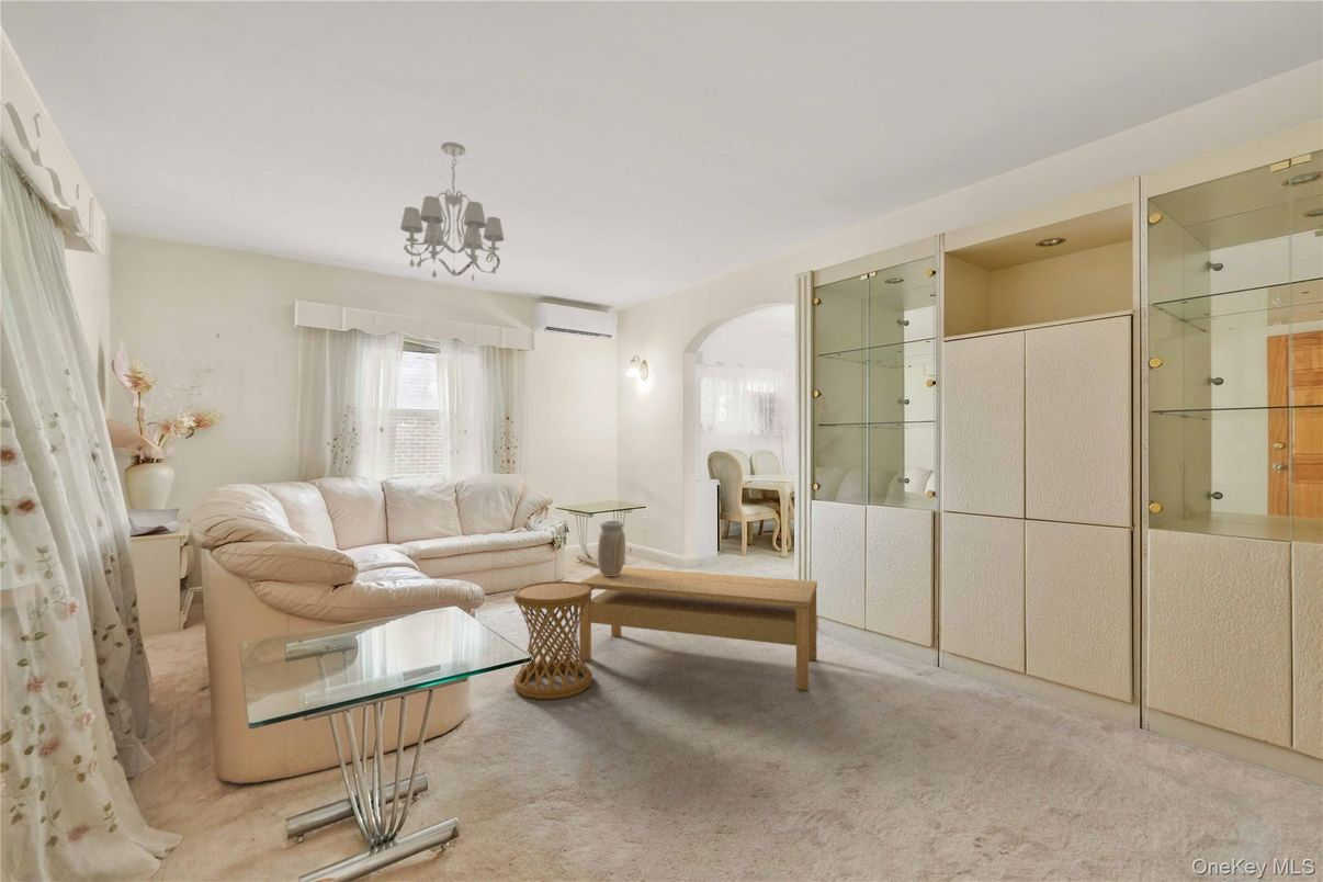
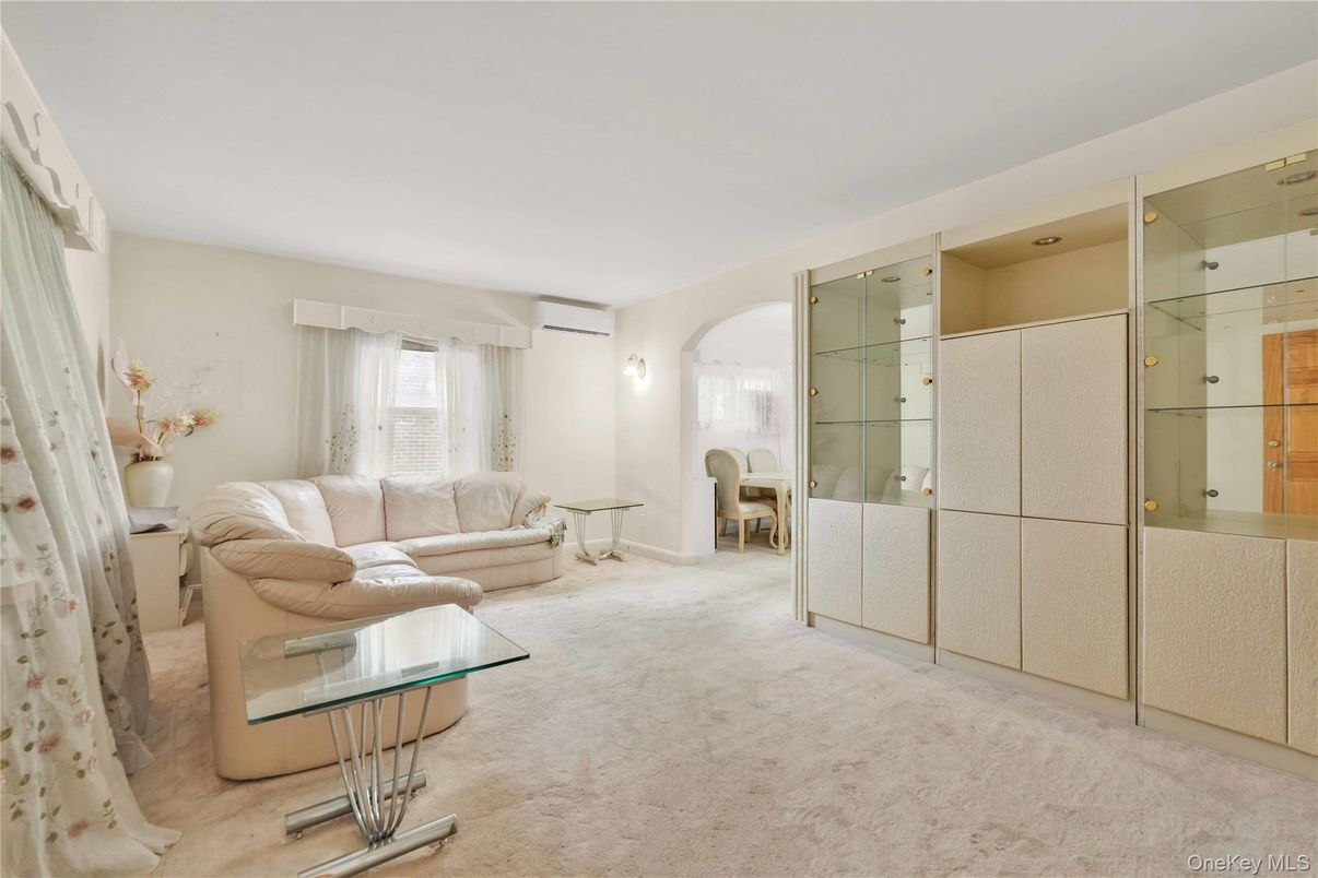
- side table [512,580,593,700]
- vase [597,520,626,576]
- coffee table [578,566,818,691]
- chandelier [399,142,506,282]
